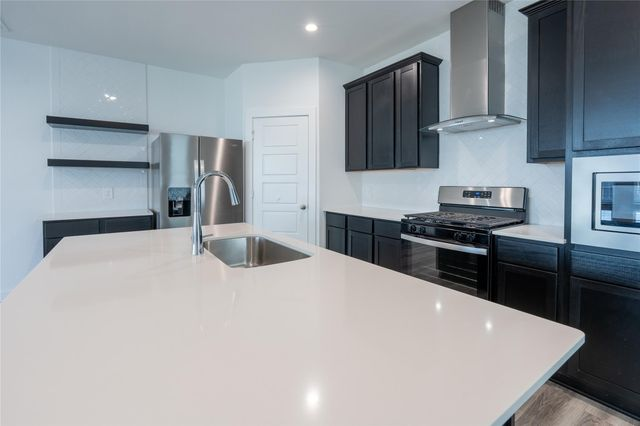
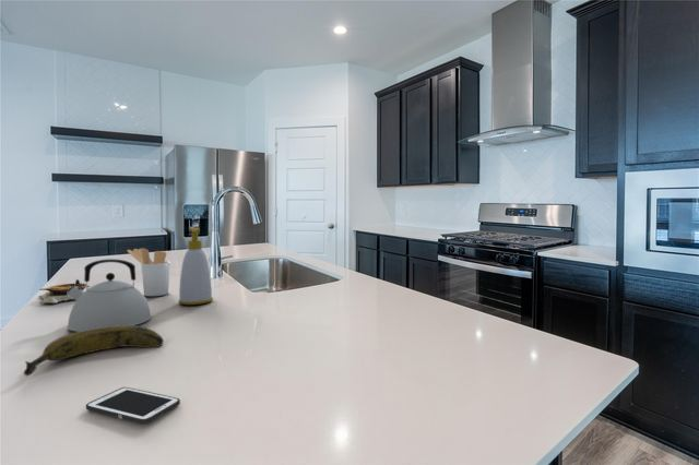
+ kettle [67,258,153,332]
+ soup bowl [37,283,92,305]
+ utensil holder [127,247,170,297]
+ cell phone [85,386,181,426]
+ soap bottle [178,227,214,306]
+ banana [23,325,165,377]
